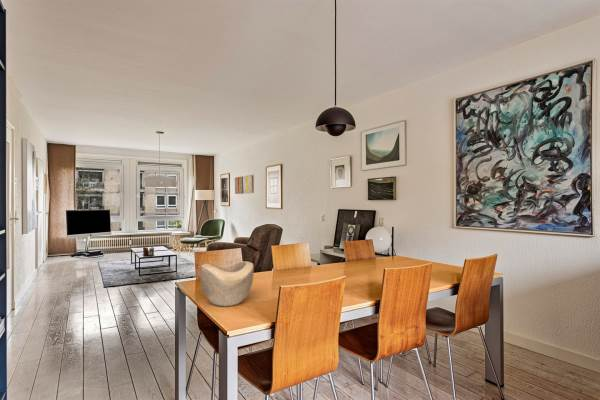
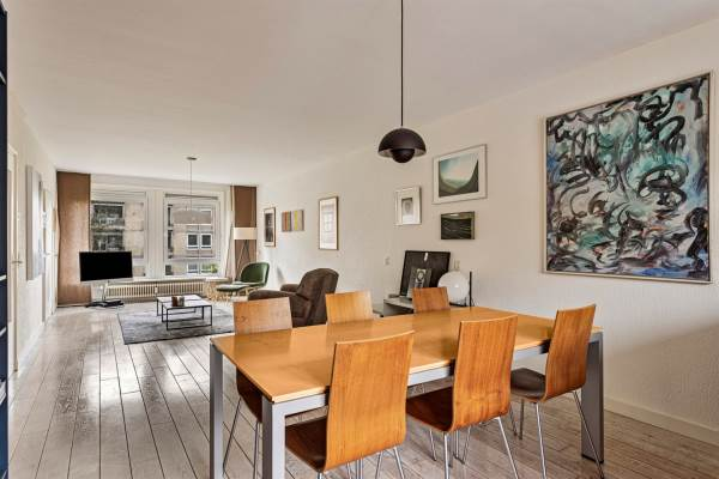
- decorative bowl [199,260,255,307]
